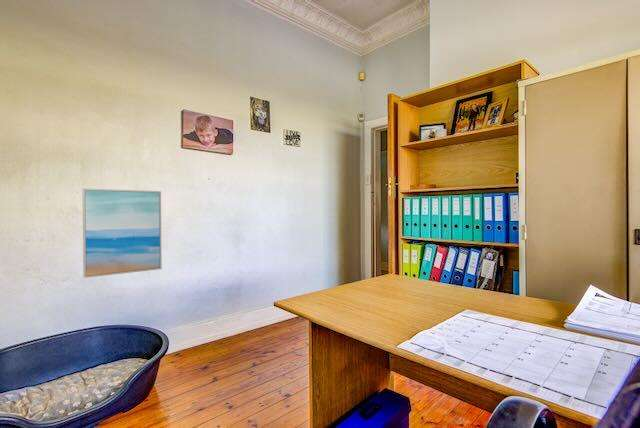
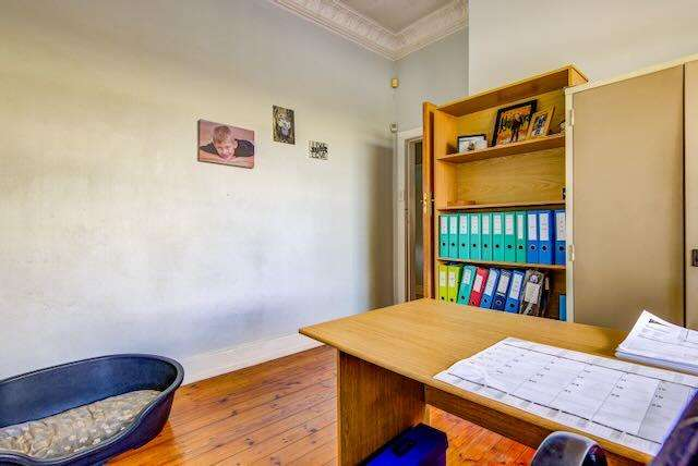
- wall art [82,187,163,279]
